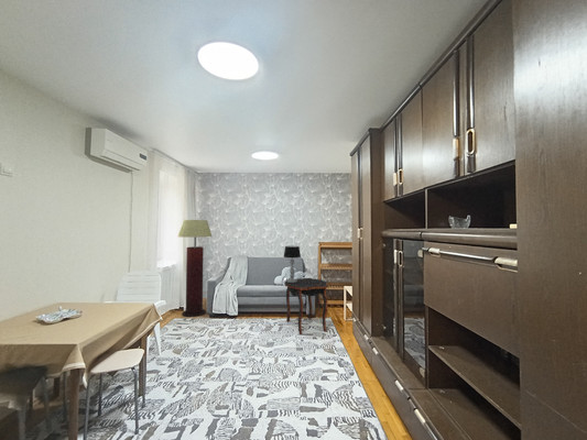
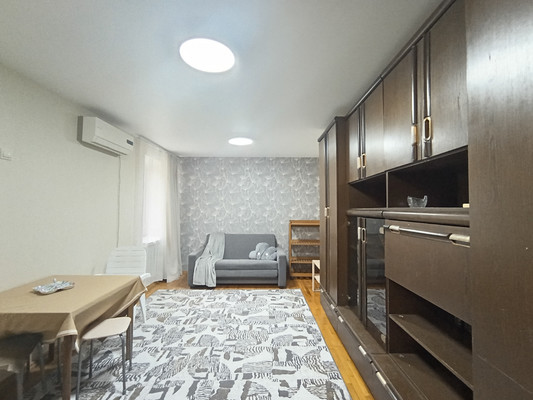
- floor lamp [177,219,213,318]
- side table [283,277,328,336]
- table lamp [283,245,302,283]
